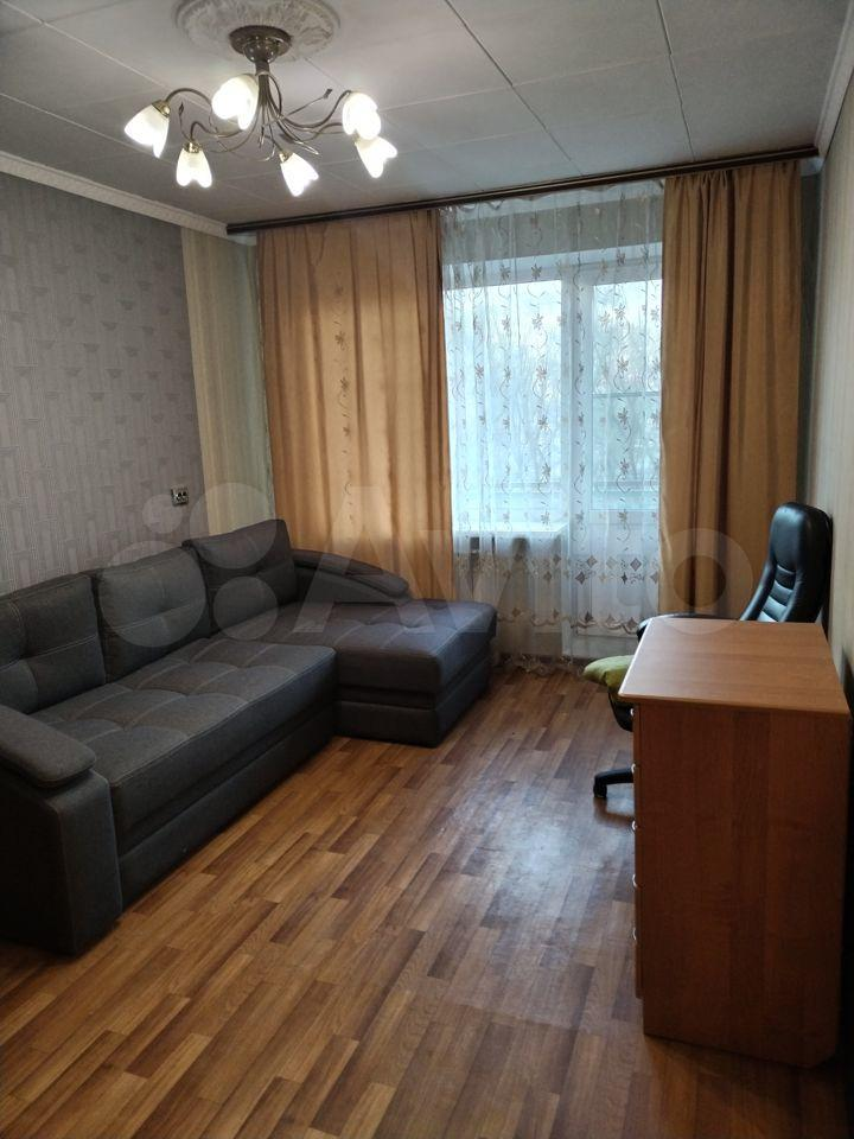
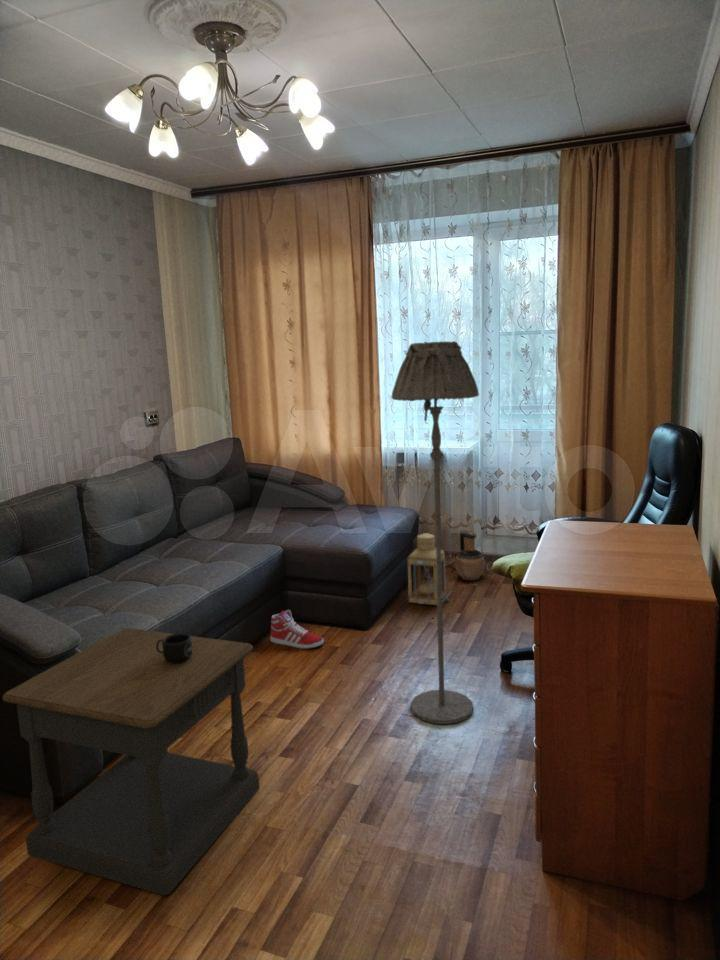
+ side table [1,627,260,896]
+ floor lamp [391,340,480,725]
+ ceramic jug [454,529,486,582]
+ sneaker [270,609,325,650]
+ mug [156,633,192,663]
+ lantern [407,532,452,607]
